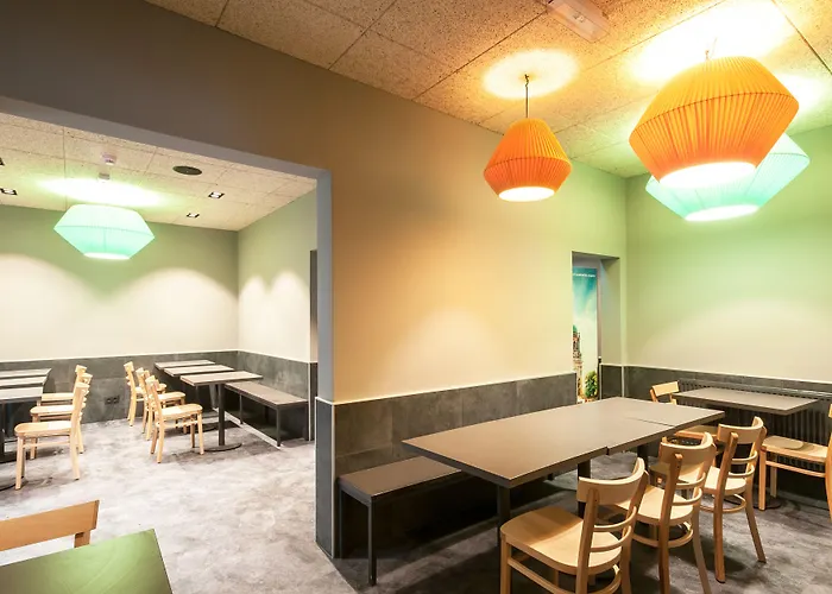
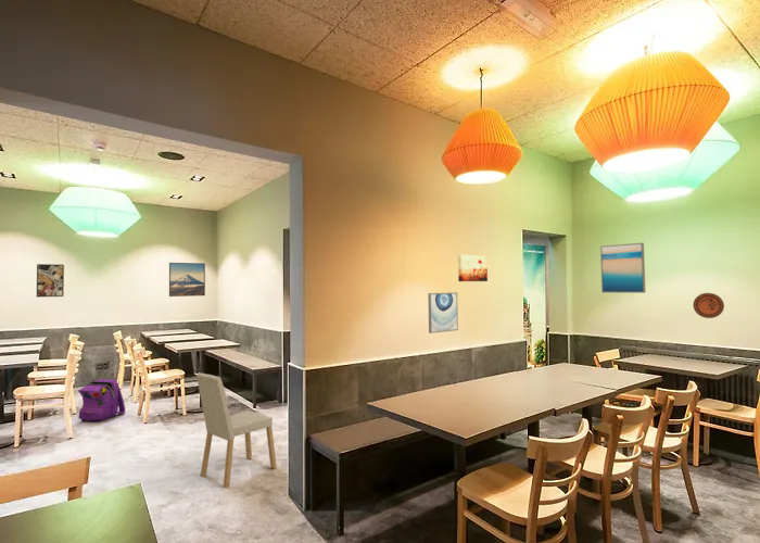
+ decorative plate [692,292,725,319]
+ backpack [77,378,126,422]
+ dining chair [195,372,278,489]
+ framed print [36,263,65,299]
+ wall art [599,242,646,294]
+ wall art [427,291,459,334]
+ wall art [457,254,489,282]
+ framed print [168,262,206,298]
